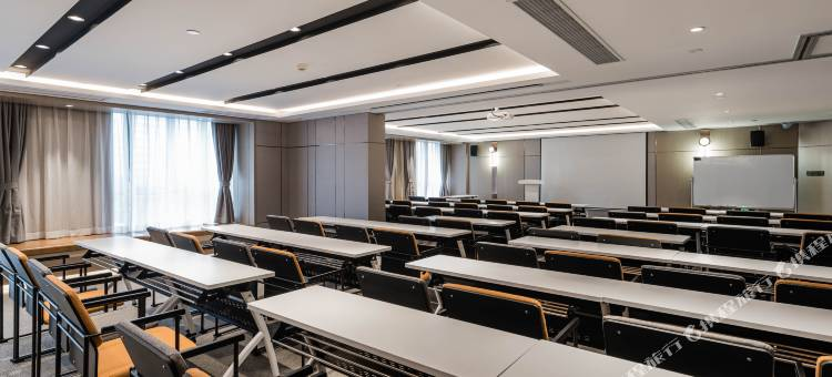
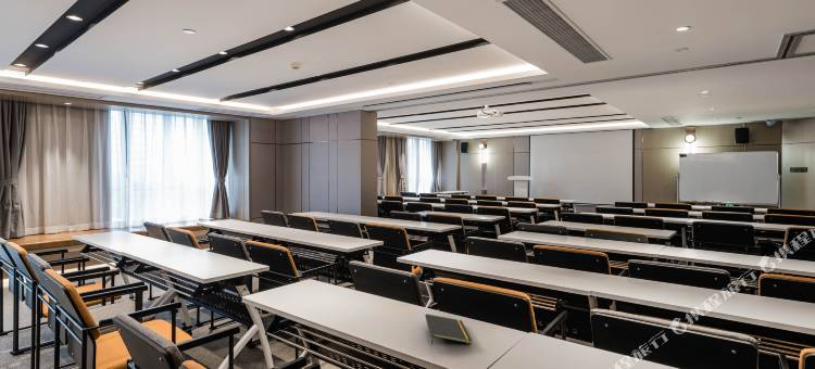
+ notepad [424,313,473,346]
